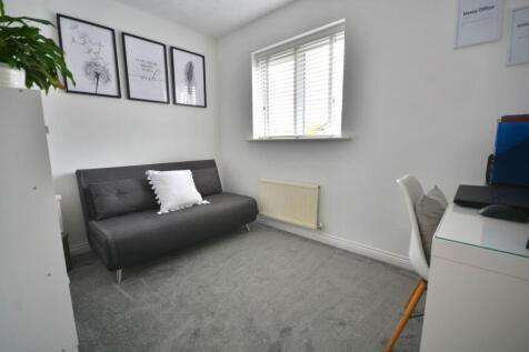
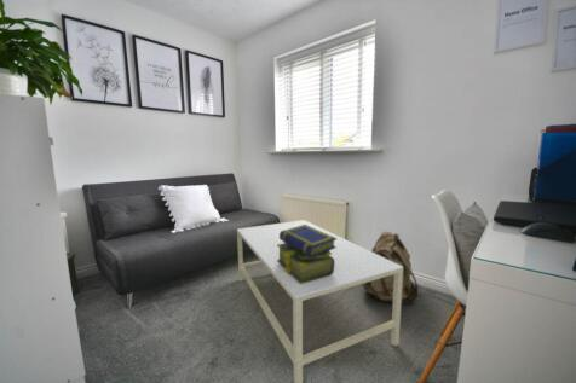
+ stack of books [277,225,336,285]
+ coffee table [236,219,403,383]
+ backpack [359,231,420,307]
